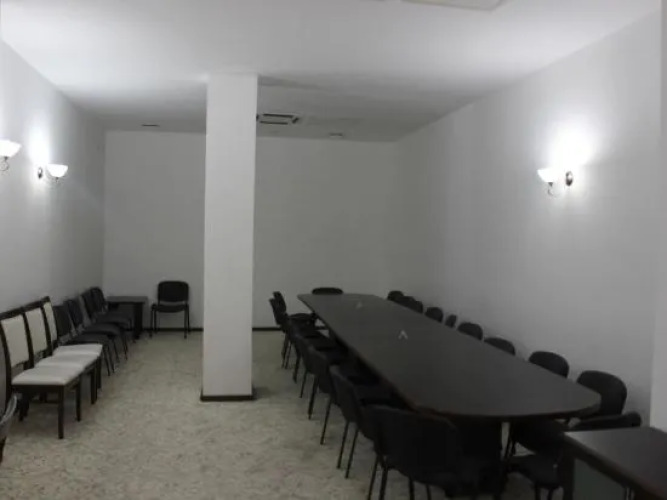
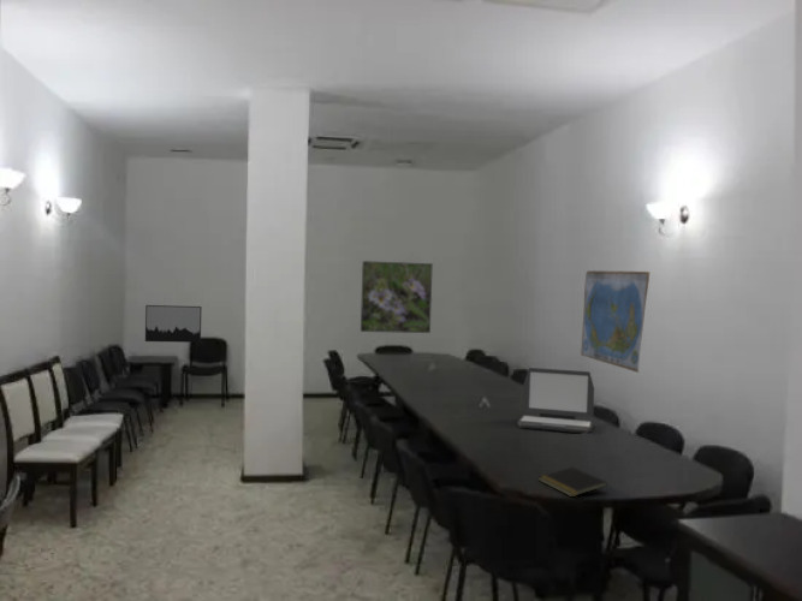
+ wall art [144,304,203,344]
+ world map [580,269,650,374]
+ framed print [360,260,434,334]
+ laptop [517,367,595,434]
+ notepad [537,466,608,498]
